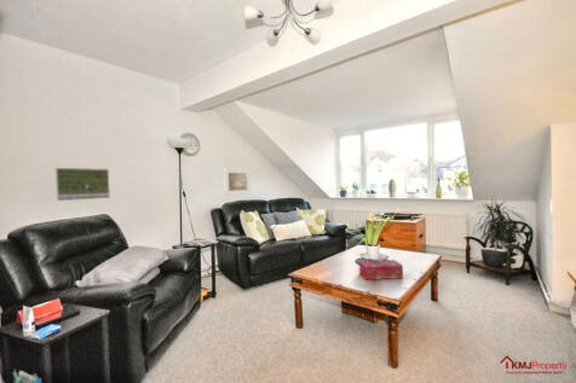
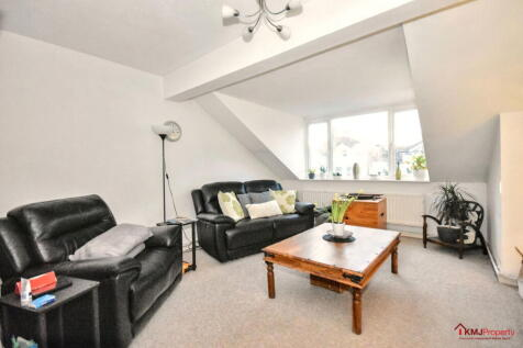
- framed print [223,167,252,197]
- tissue box [358,259,404,282]
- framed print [54,167,111,202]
